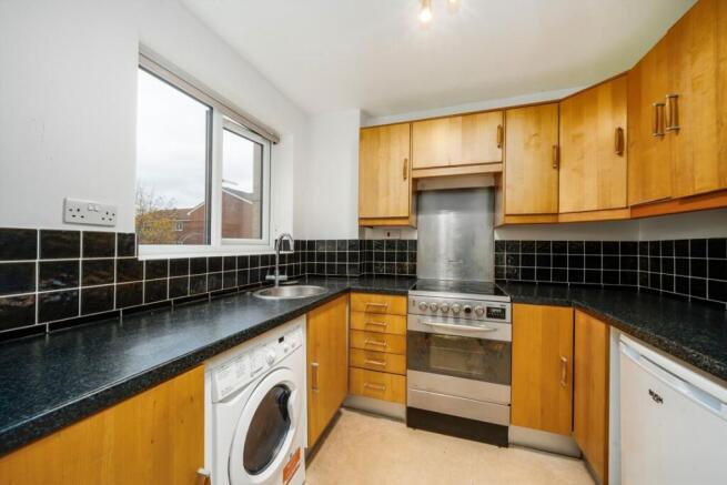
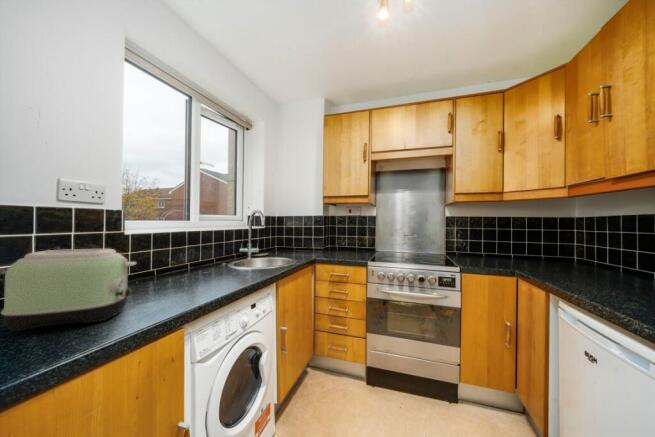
+ toaster [0,248,138,332]
